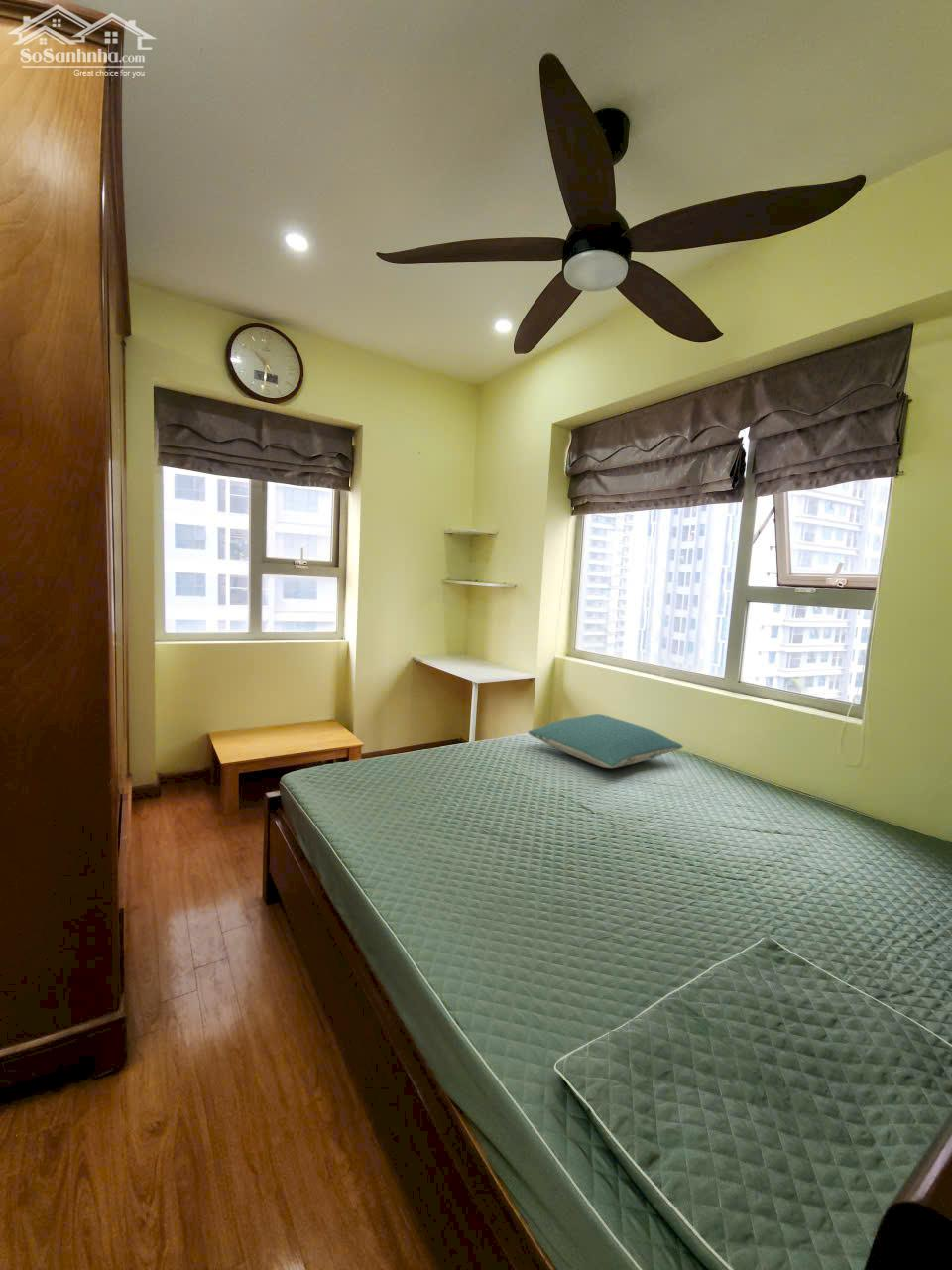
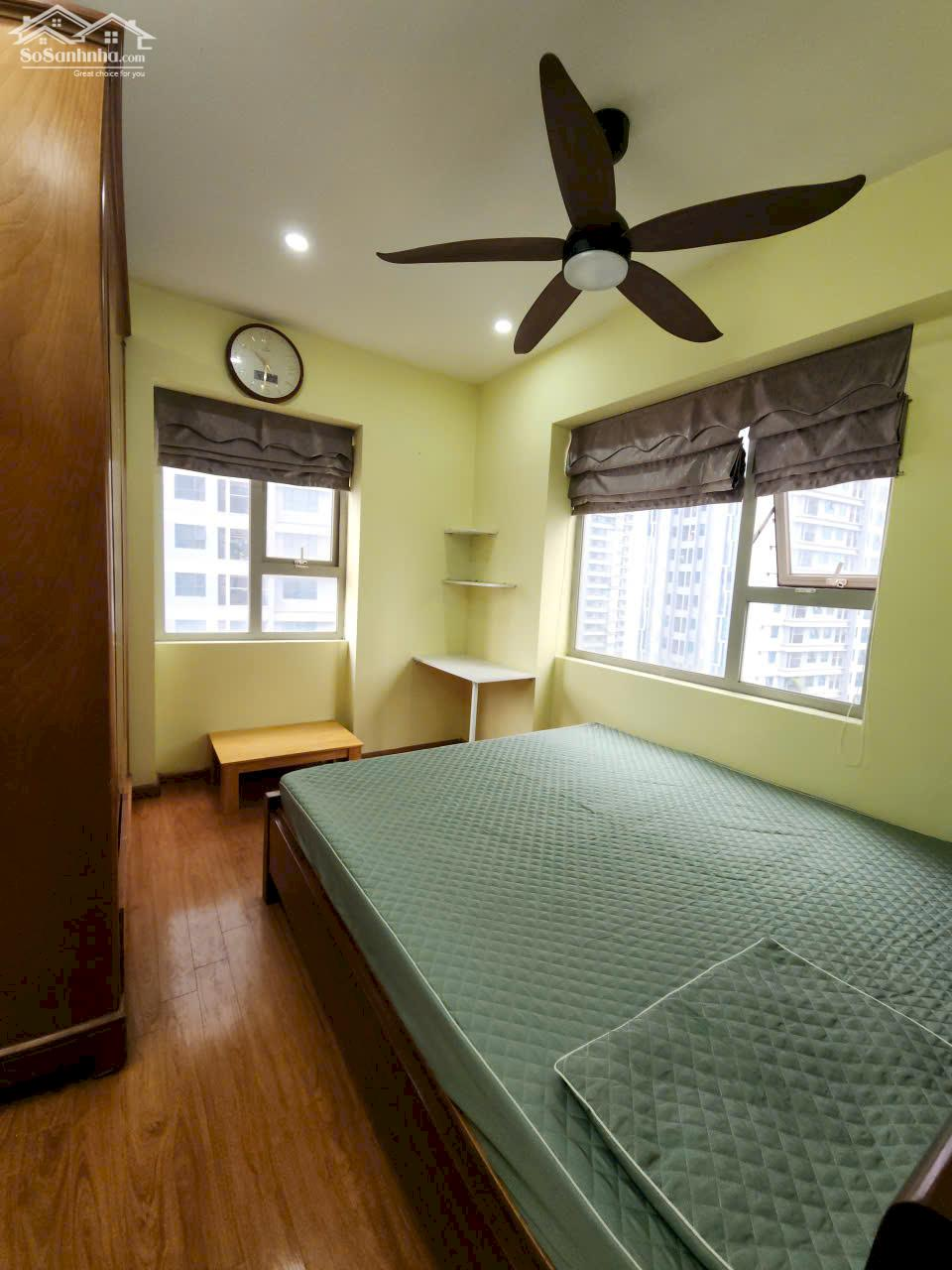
- pillow [527,713,684,769]
